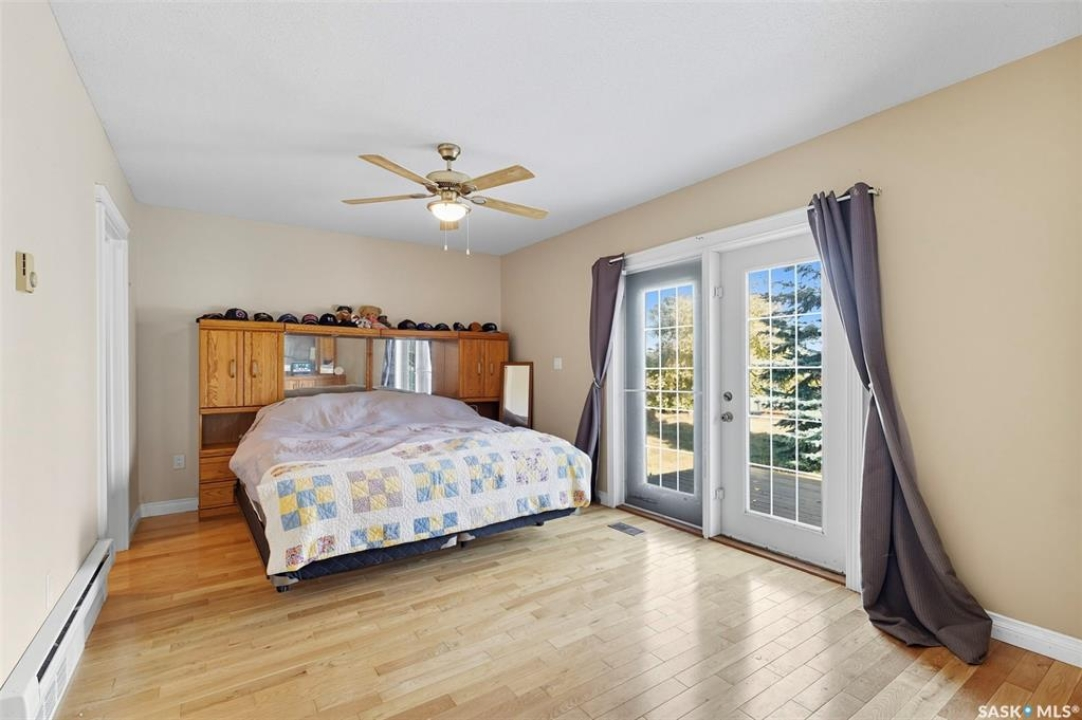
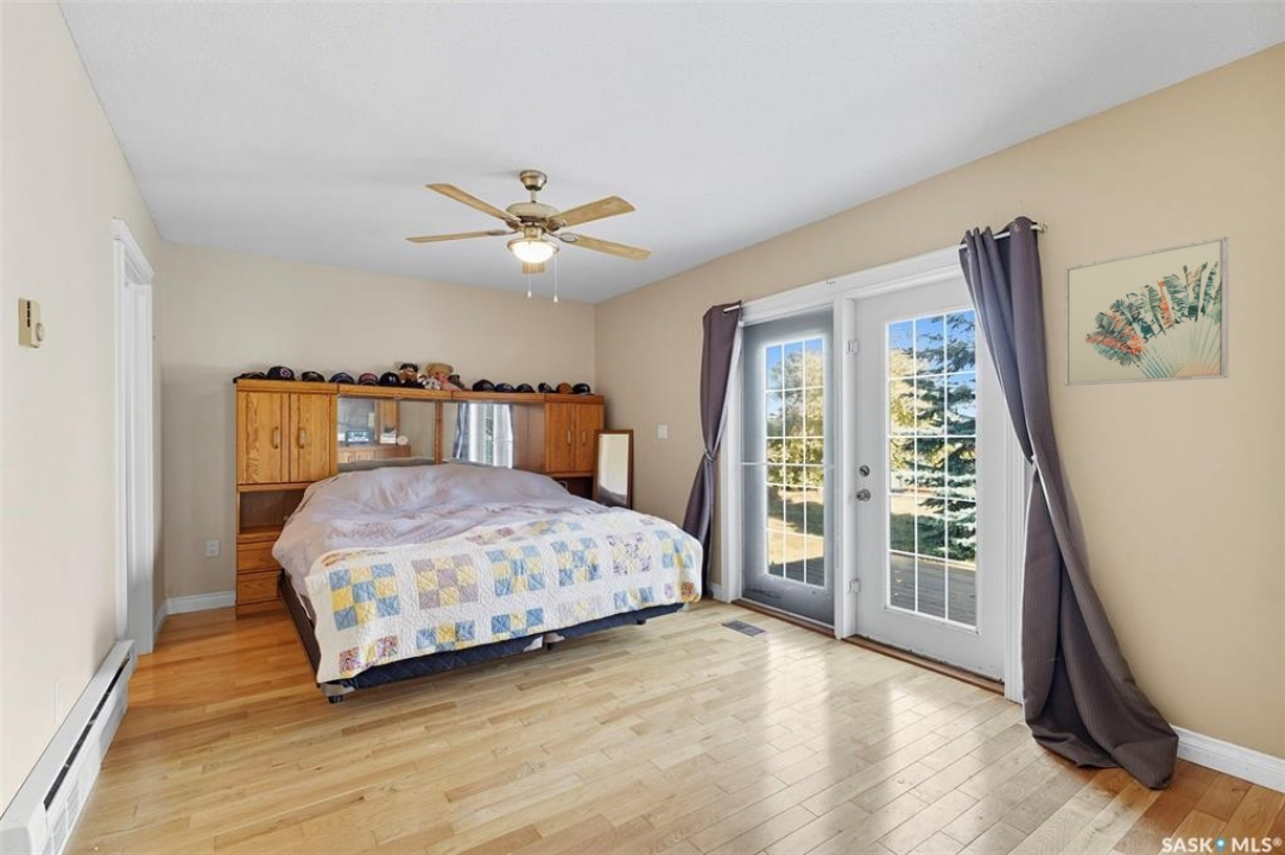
+ wall art [1064,235,1230,387]
